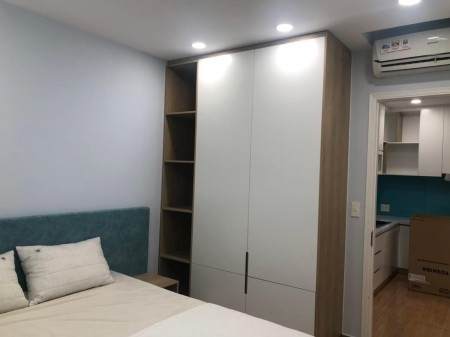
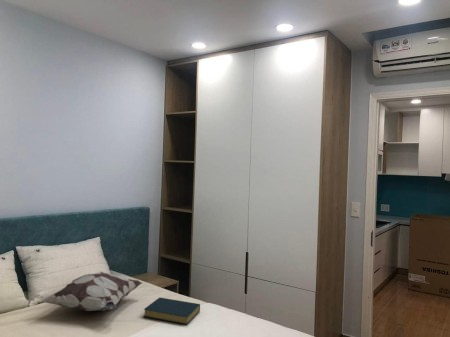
+ hardback book [143,296,201,326]
+ decorative pillow [40,271,143,312]
